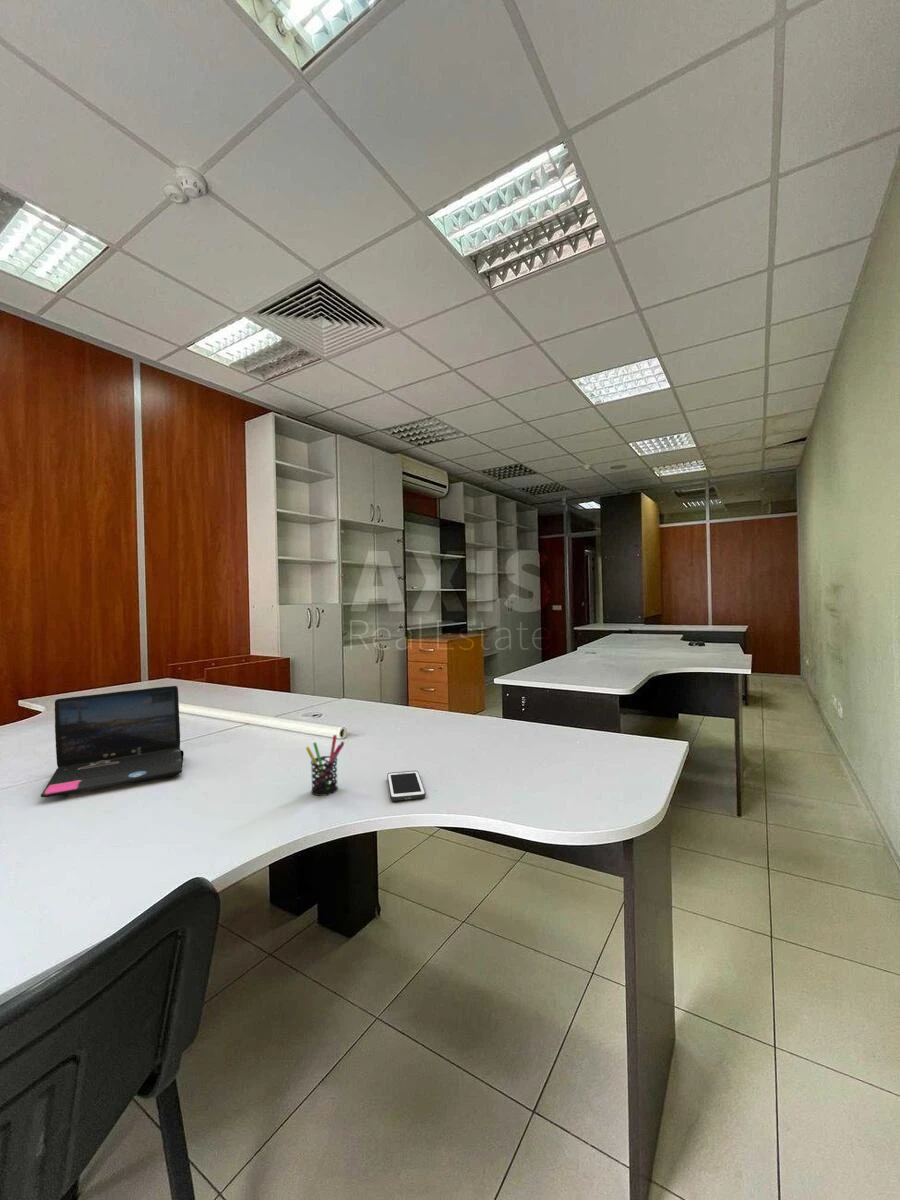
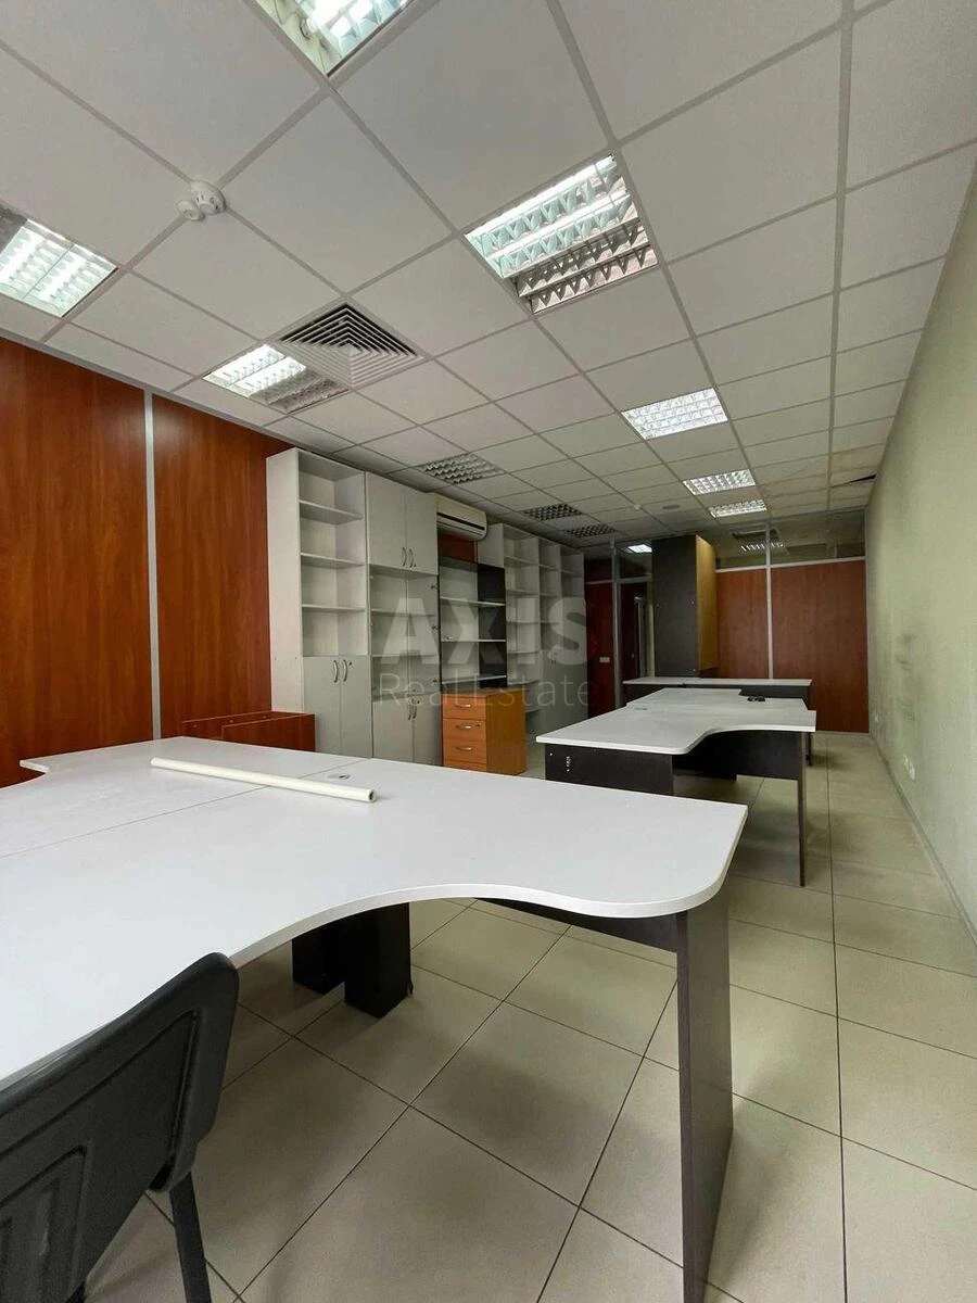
- cell phone [386,770,426,802]
- laptop [40,685,185,798]
- pen holder [305,734,345,797]
